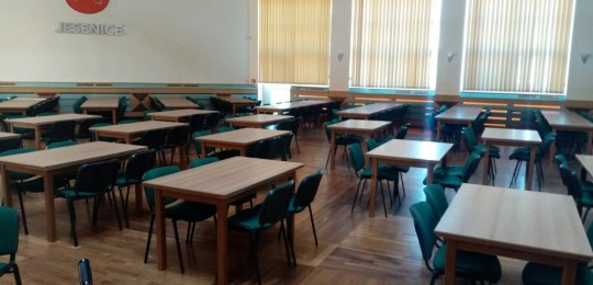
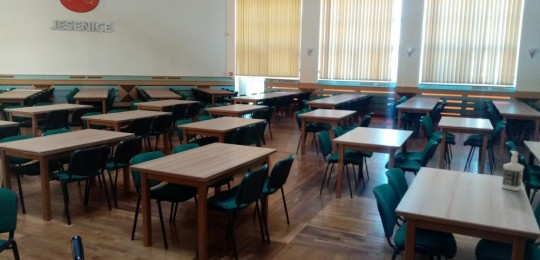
+ bottle [500,150,525,192]
